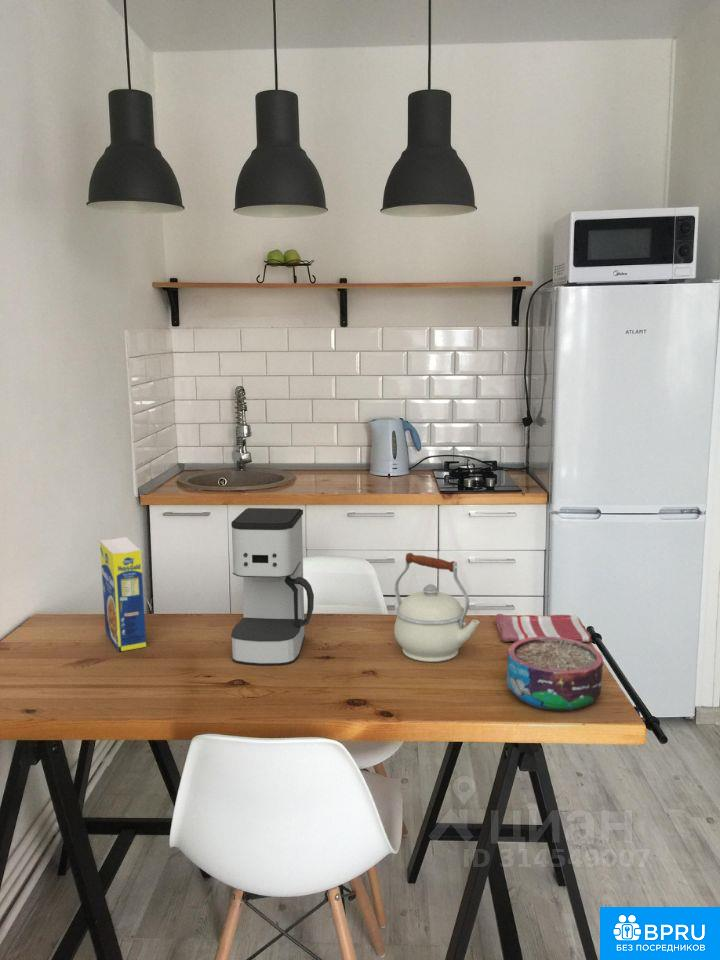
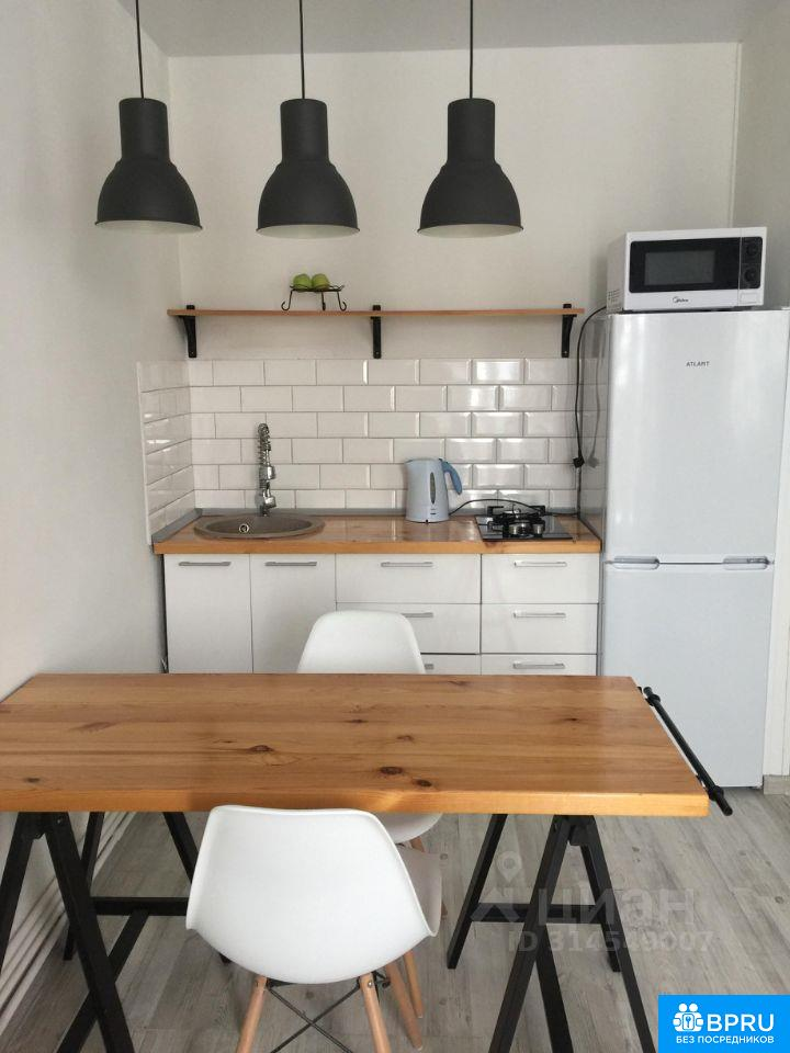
- bowl [506,636,604,712]
- dish towel [495,612,593,643]
- kettle [393,552,480,663]
- legume [99,536,147,653]
- coffee maker [230,507,315,666]
